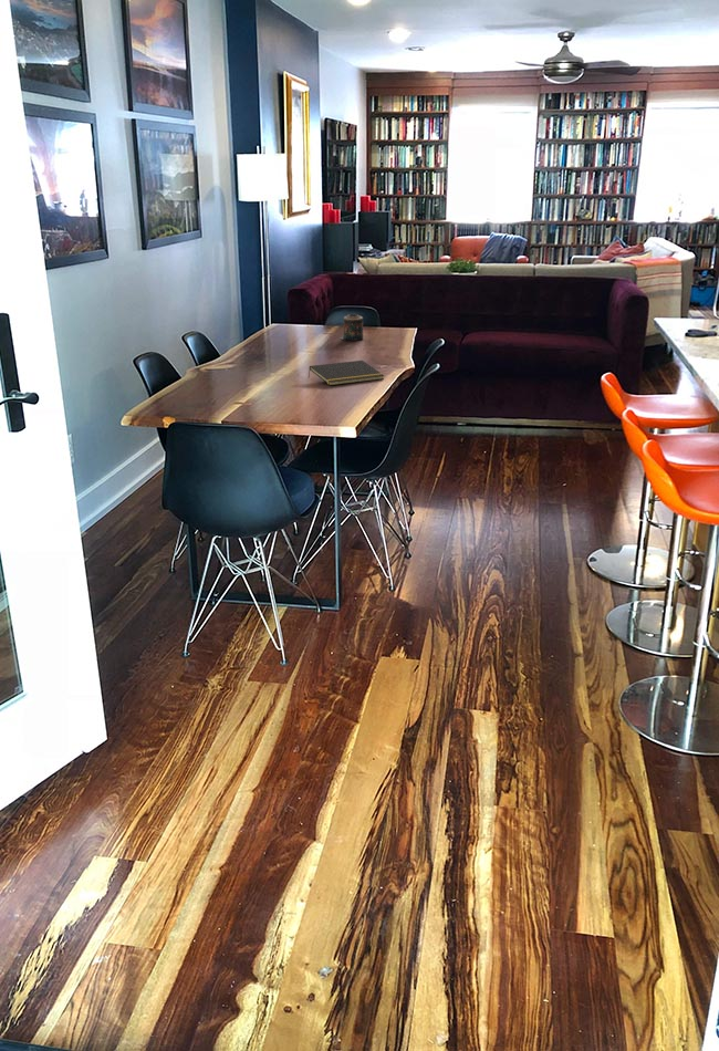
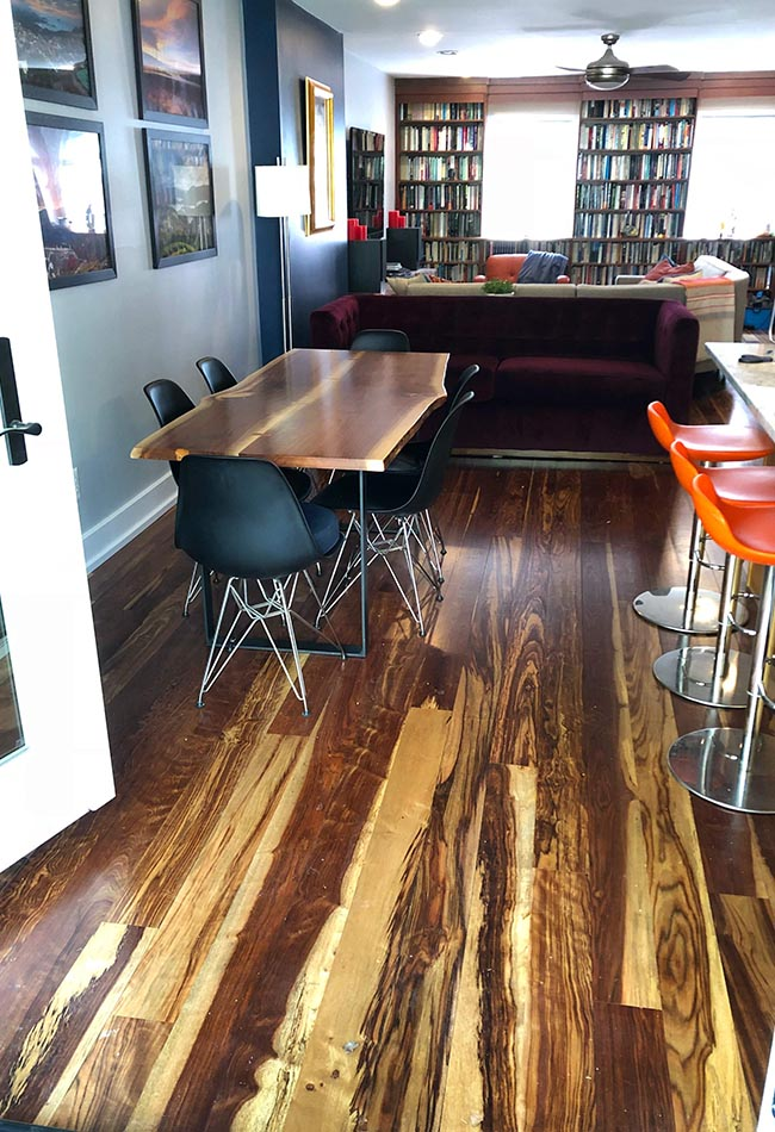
- candle [338,313,364,342]
- notepad [308,360,385,386]
